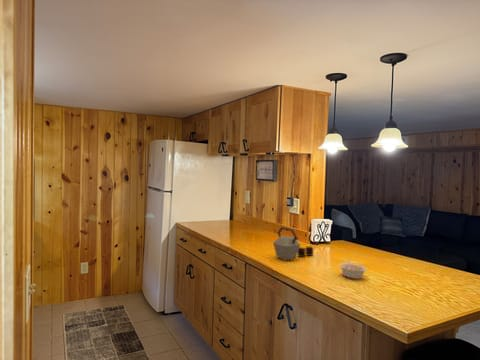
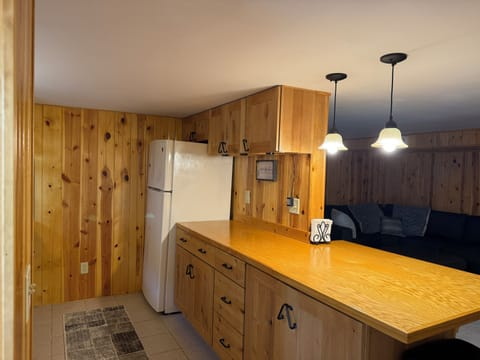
- legume [338,259,368,280]
- kettle [272,226,314,261]
